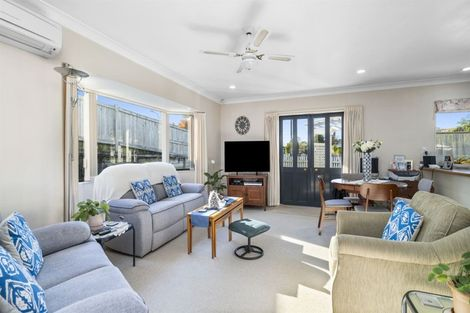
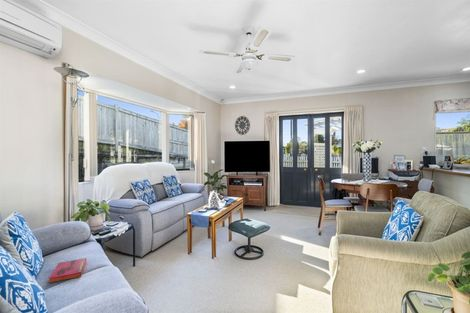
+ hardback book [48,257,88,284]
